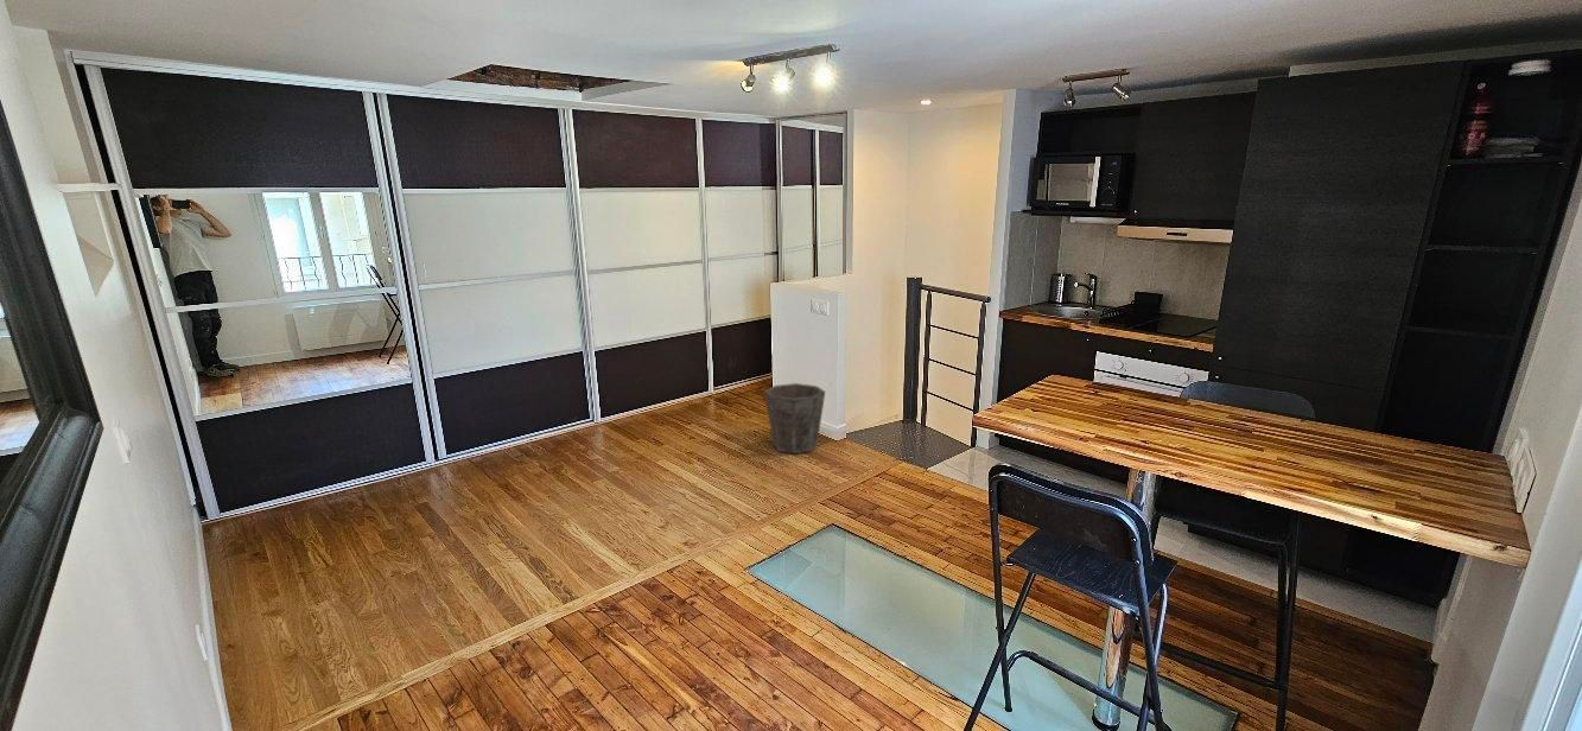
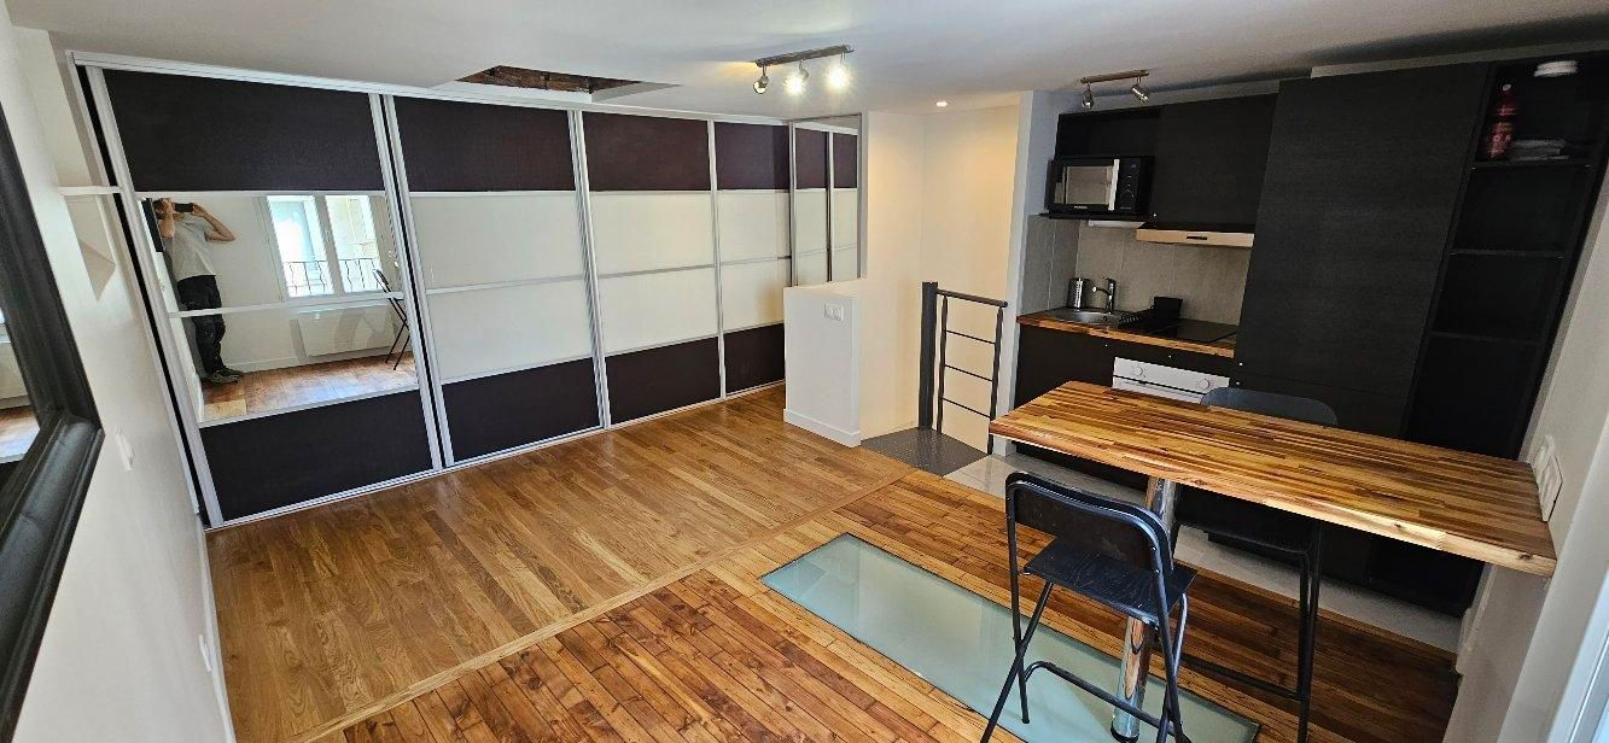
- waste bin [763,382,826,455]
